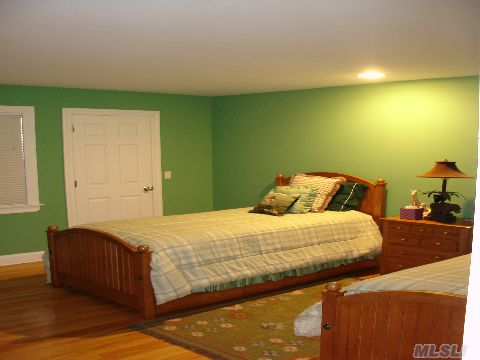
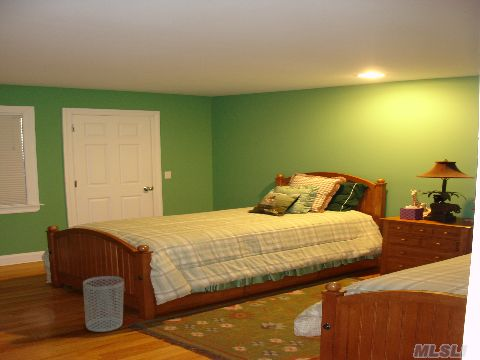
+ waste bin [82,275,125,333]
